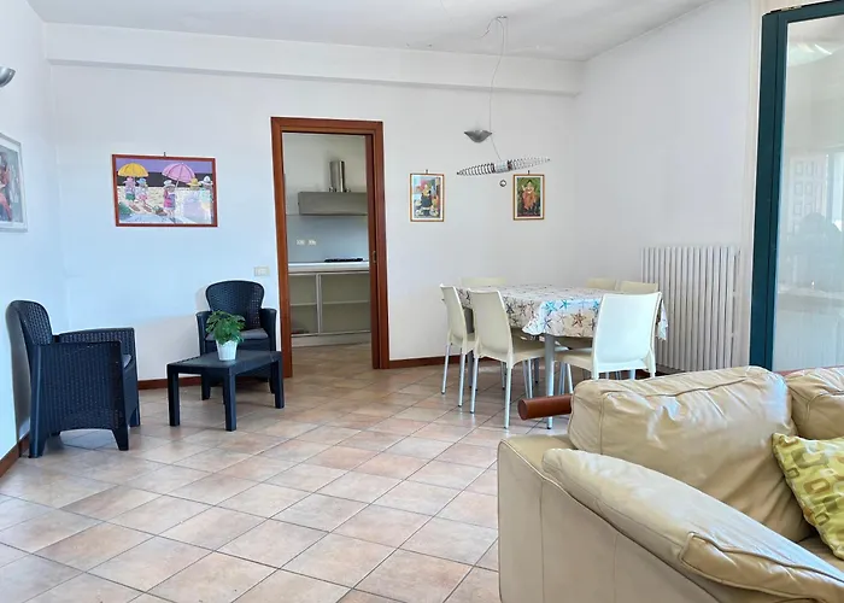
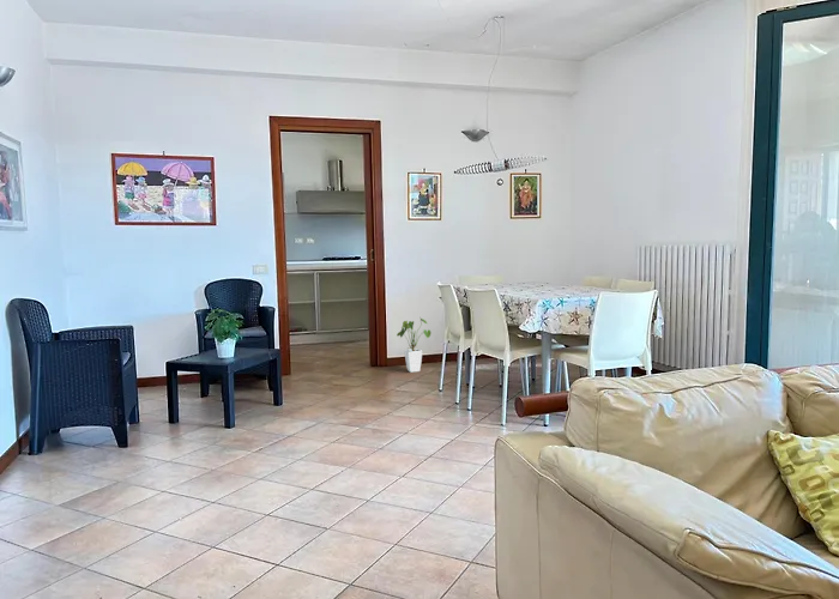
+ house plant [396,317,431,373]
